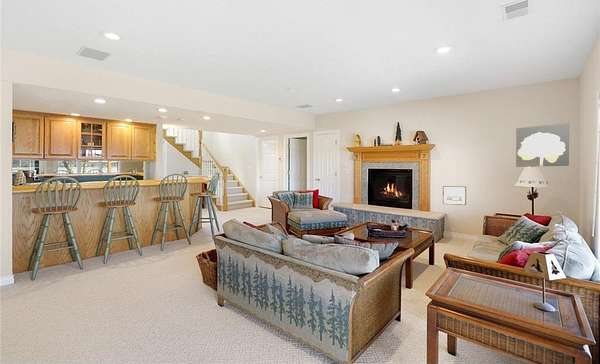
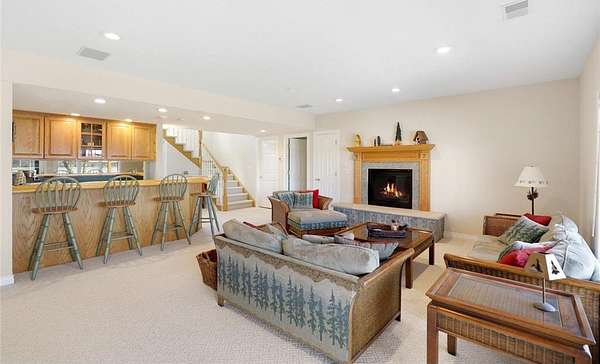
- wall art [442,185,467,206]
- wall art [515,122,570,168]
